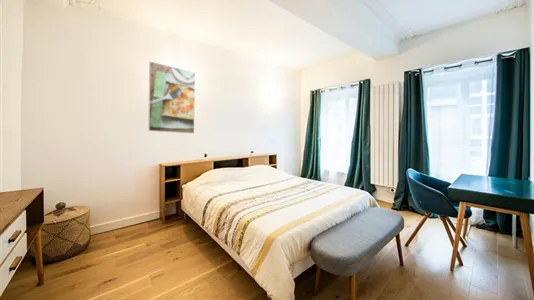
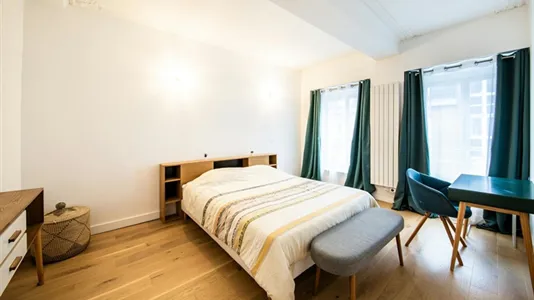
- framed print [148,60,196,134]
